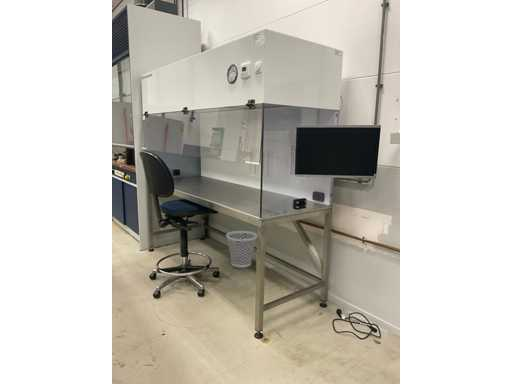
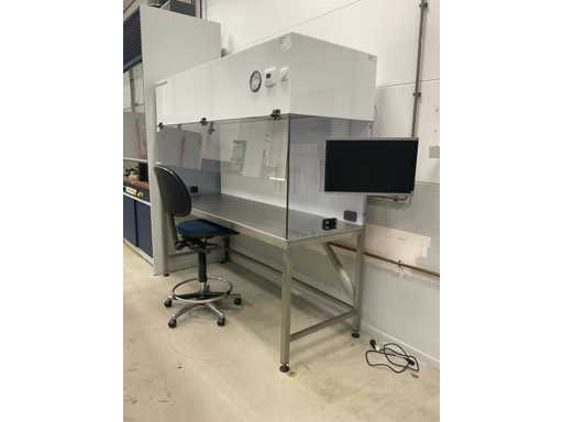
- wastebasket [225,230,258,269]
